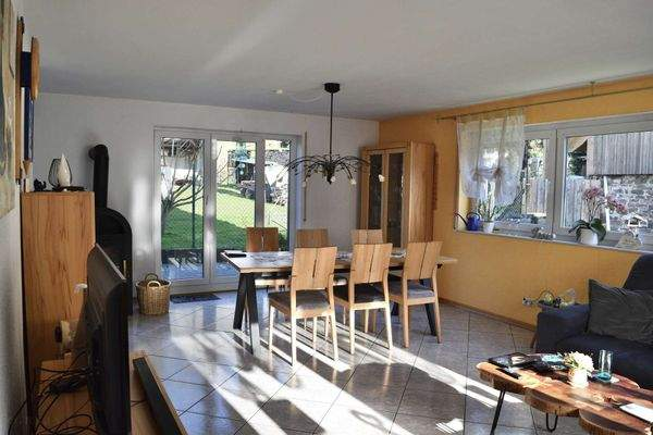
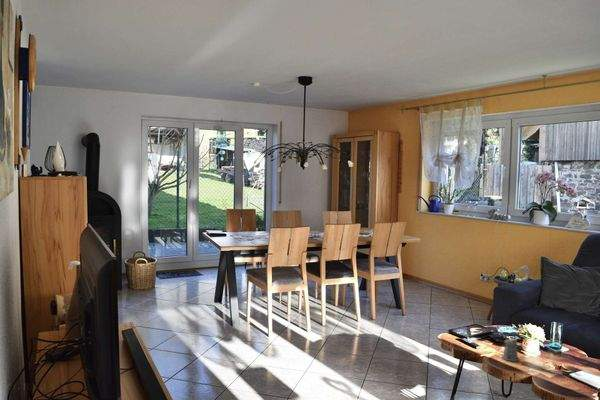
+ pepper shaker [495,338,520,362]
